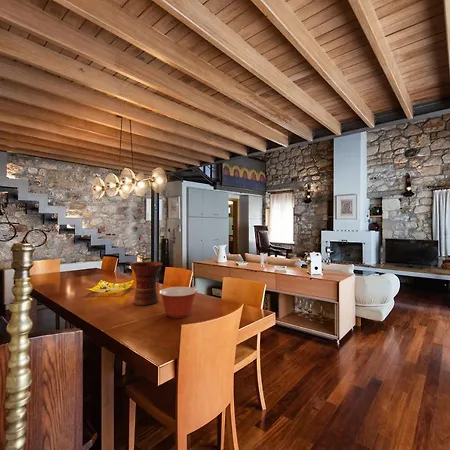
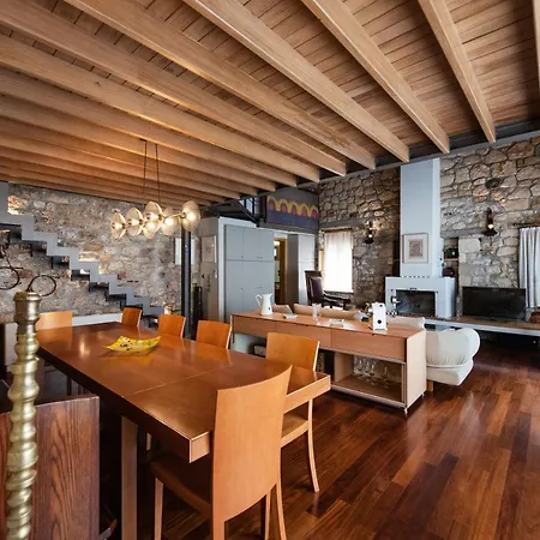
- mixing bowl [158,286,198,319]
- vase [129,261,163,306]
